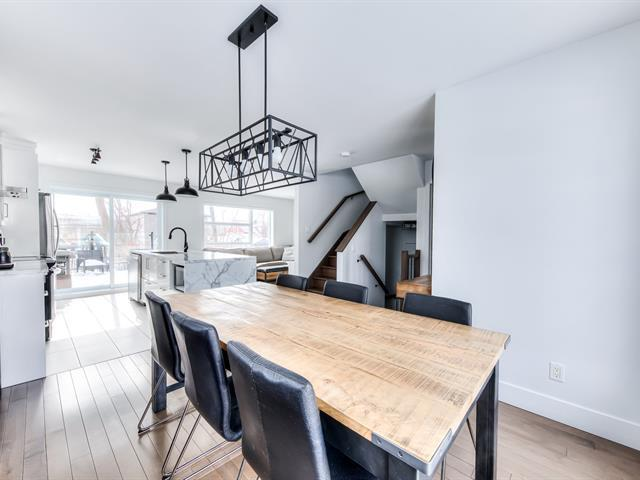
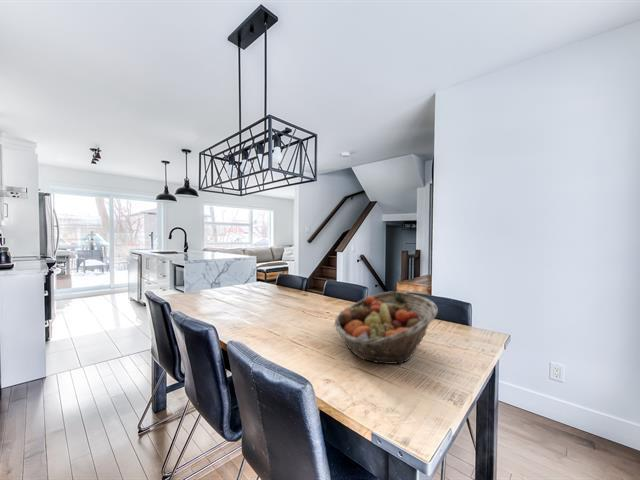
+ fruit basket [333,290,439,365]
